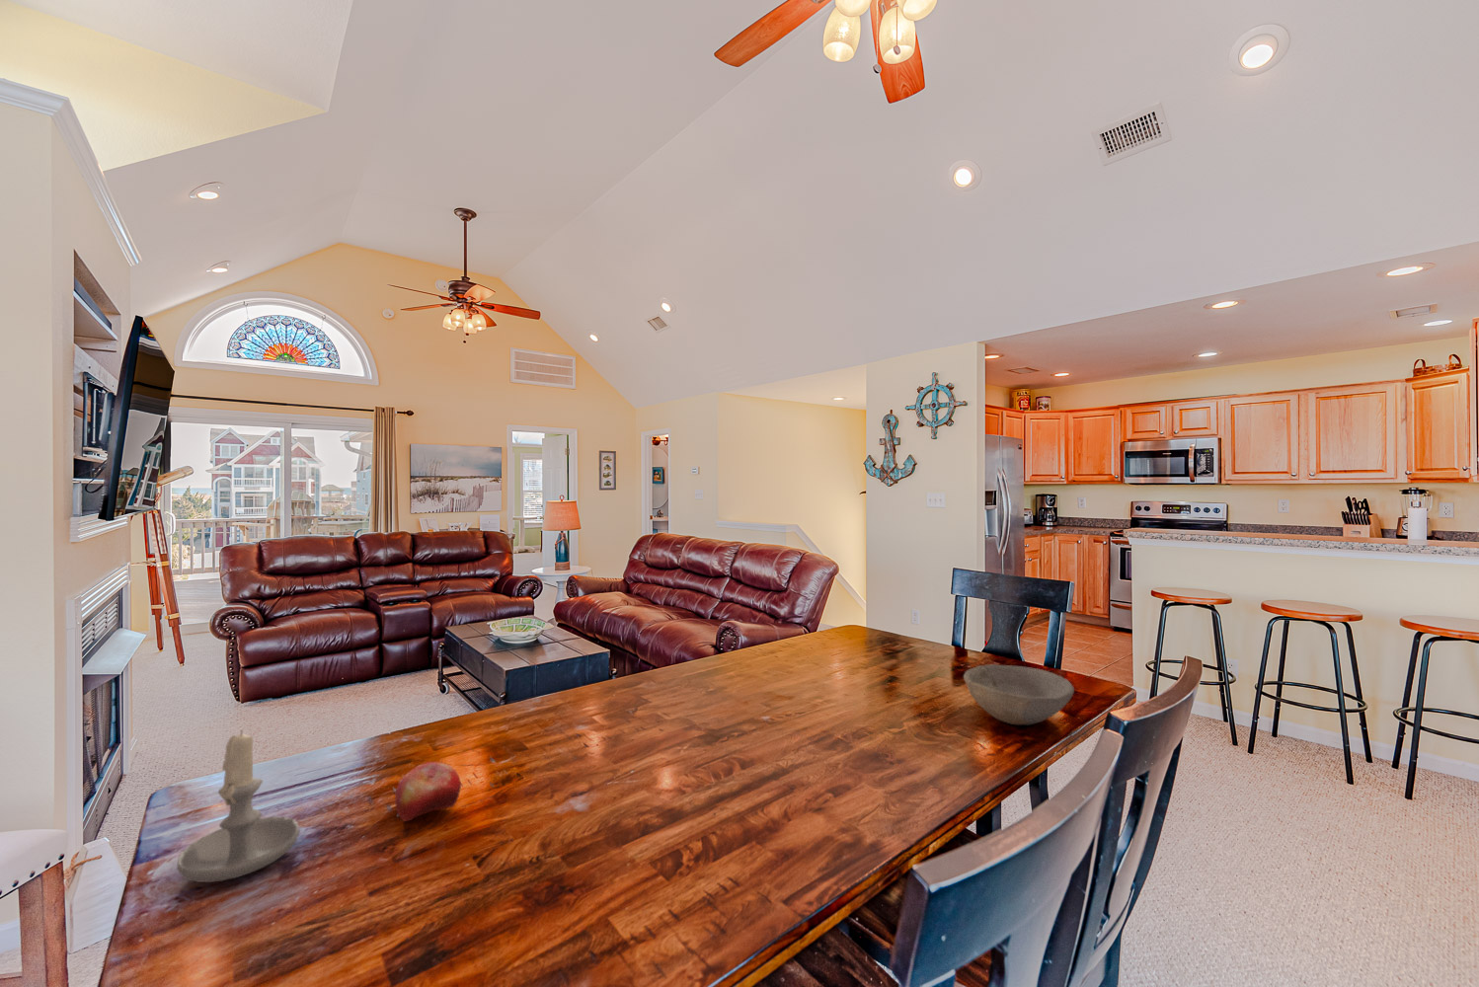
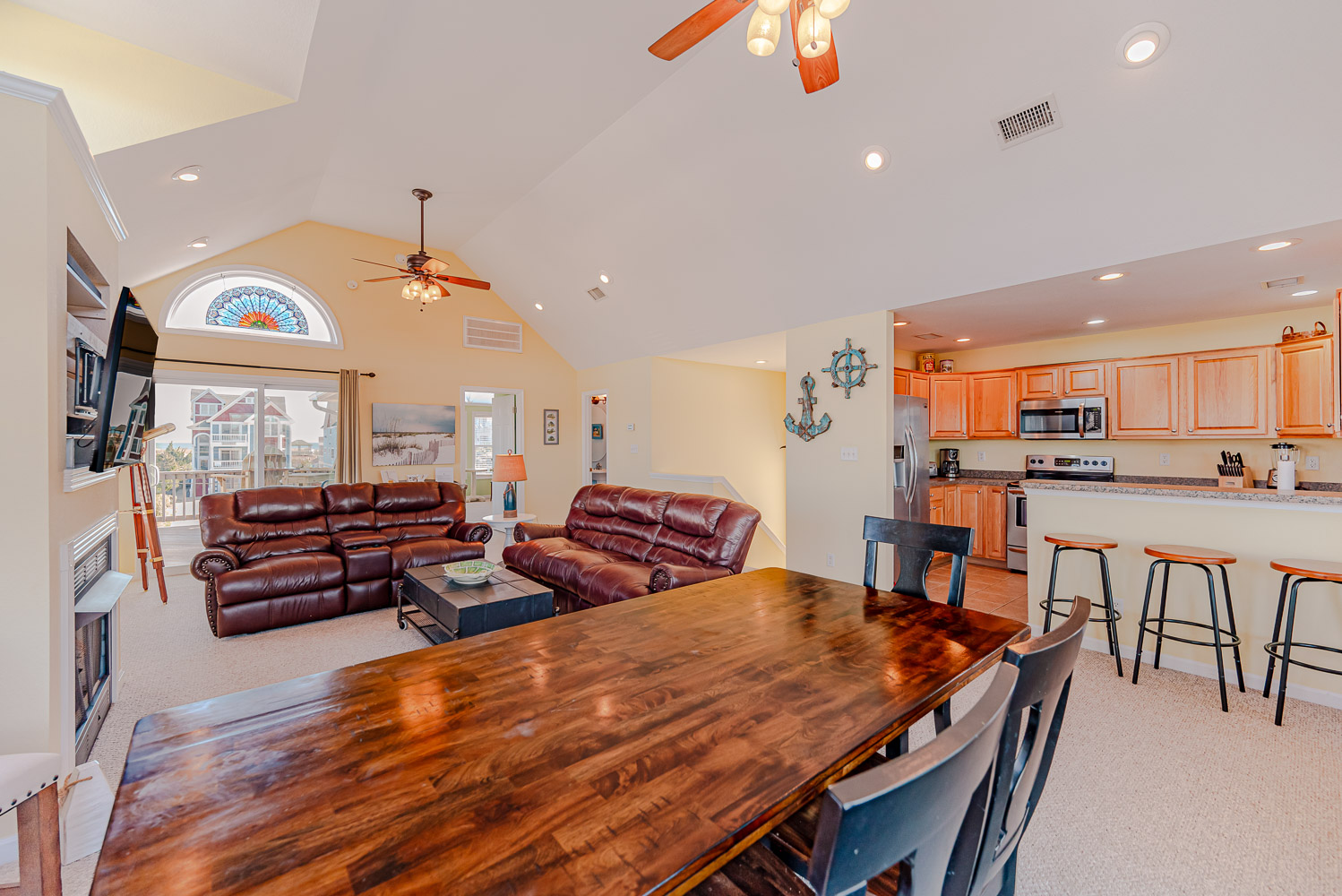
- candle [175,727,301,883]
- bowl [962,663,1076,726]
- fruit [393,761,462,822]
